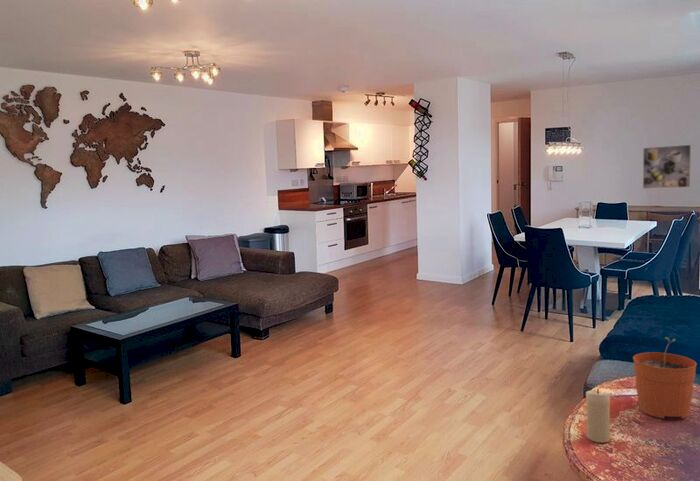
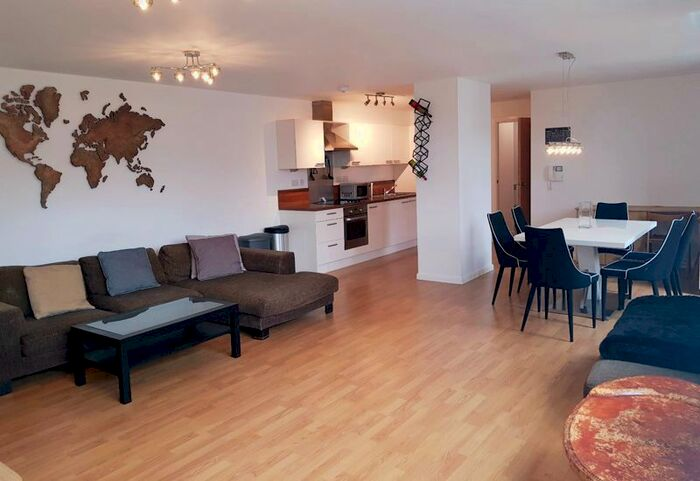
- plant pot [632,336,698,419]
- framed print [642,144,692,190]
- candle [585,388,611,444]
